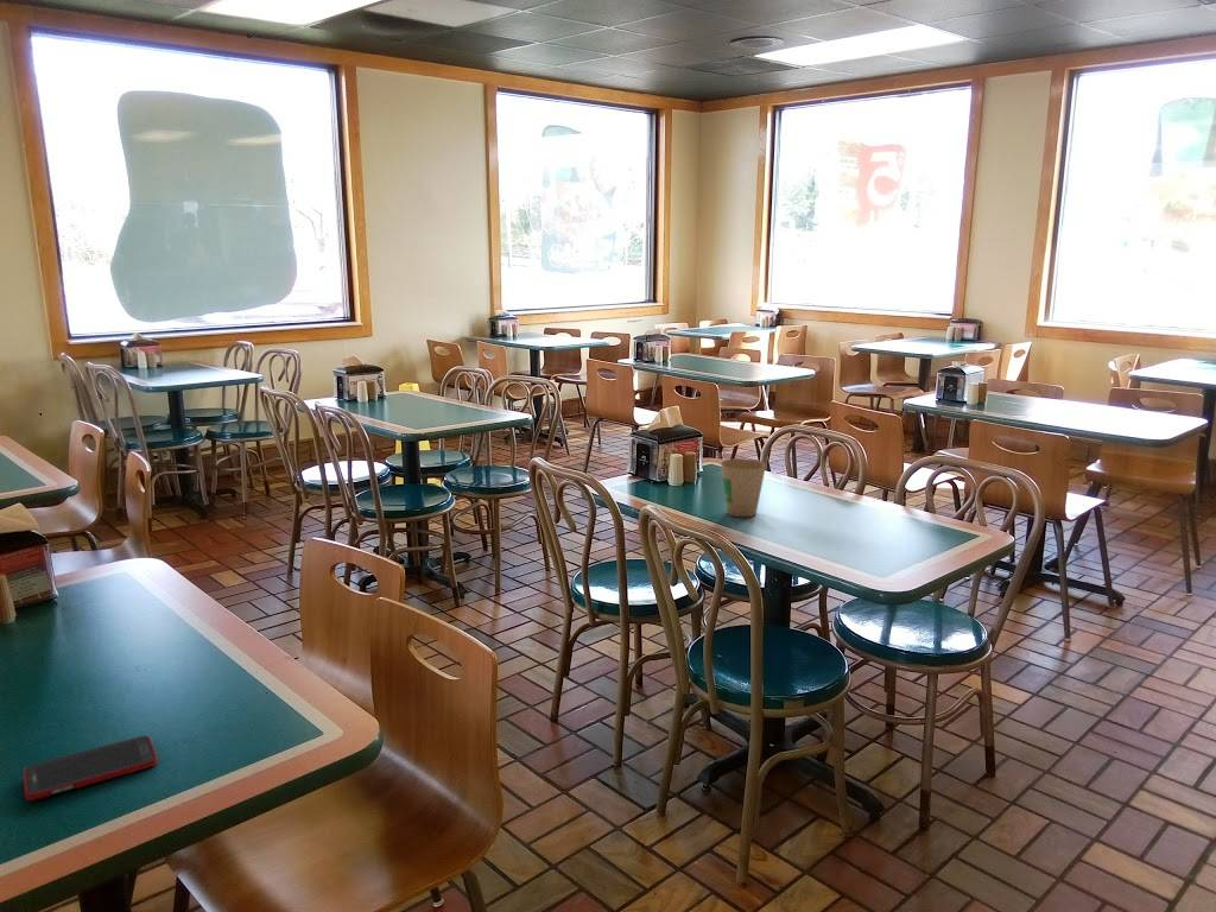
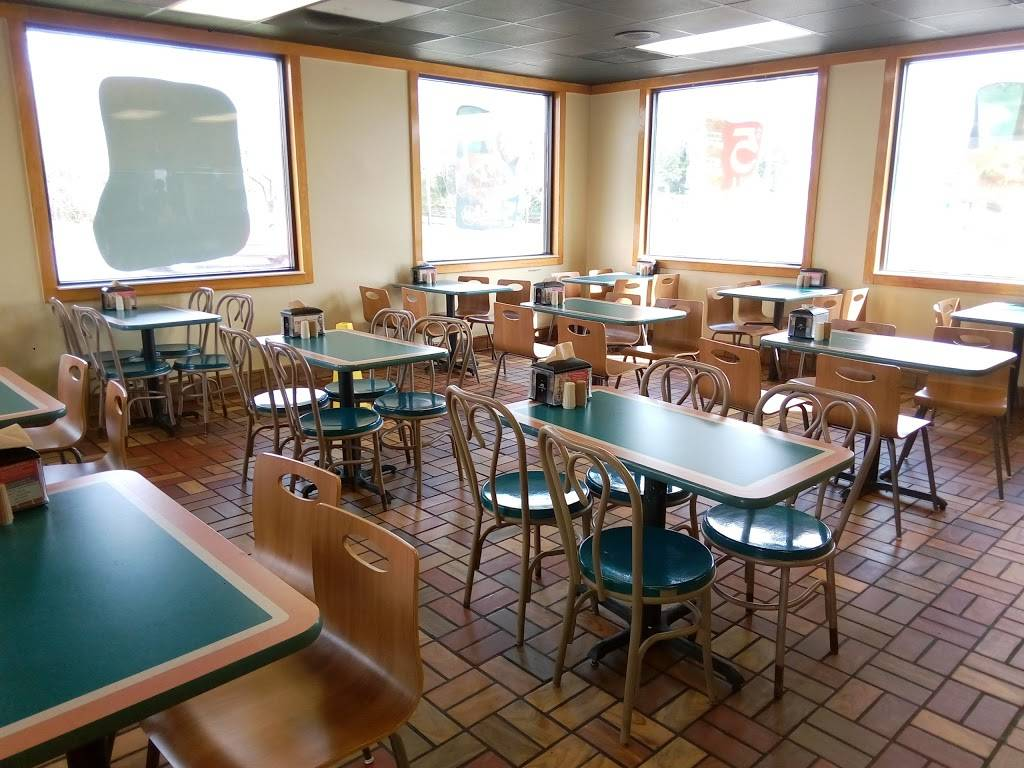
- cell phone [21,734,159,802]
- paper cup [720,457,767,518]
